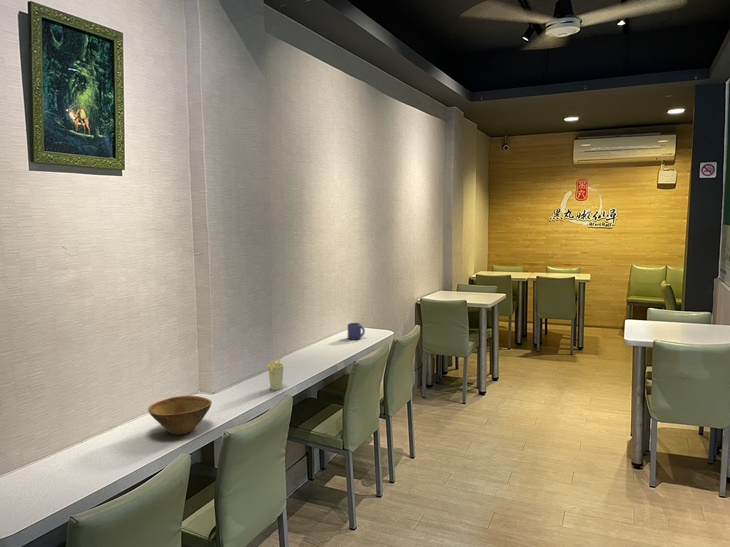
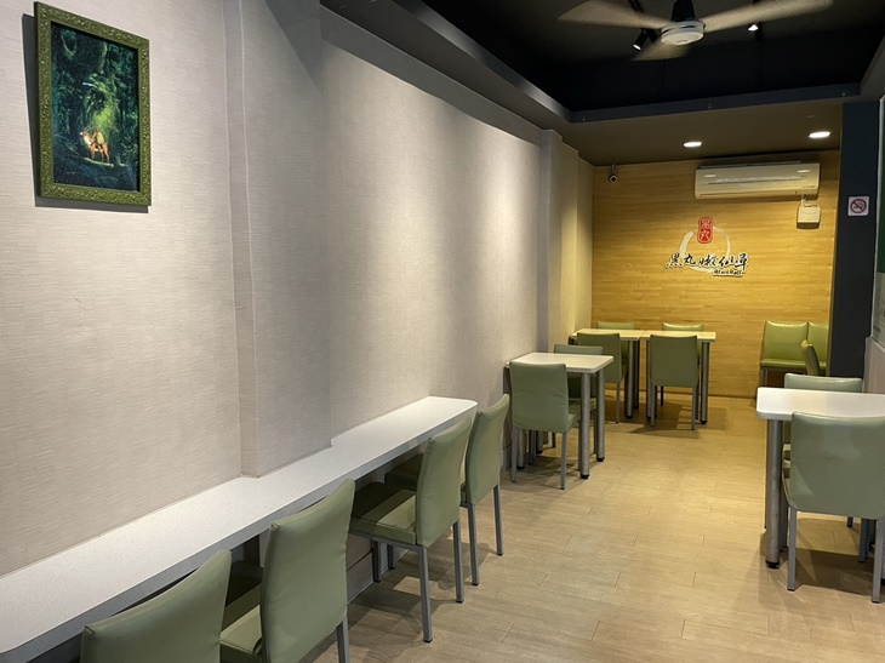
- cup [267,354,285,391]
- mug [346,322,366,341]
- bowl [147,395,213,435]
